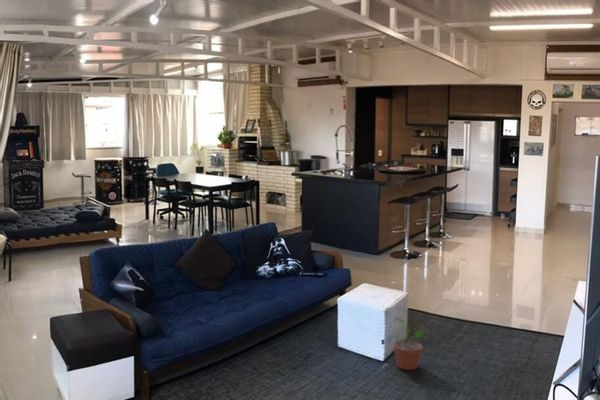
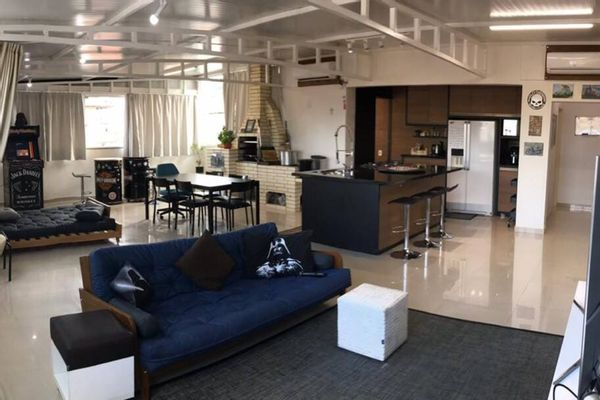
- potted plant [392,317,426,371]
